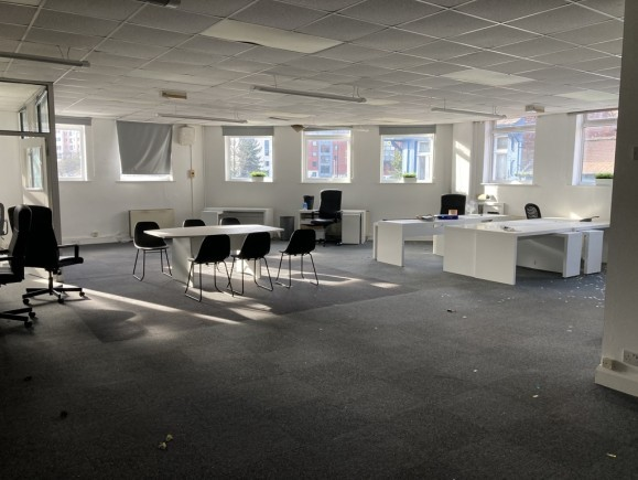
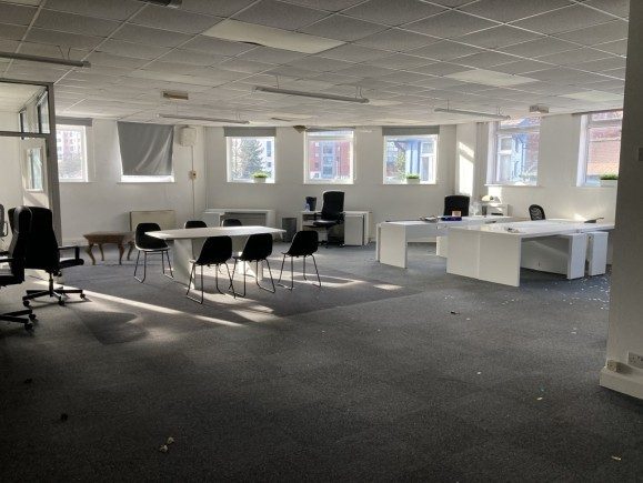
+ side table [82,230,137,265]
